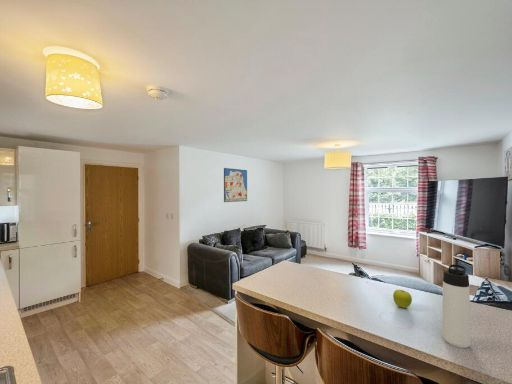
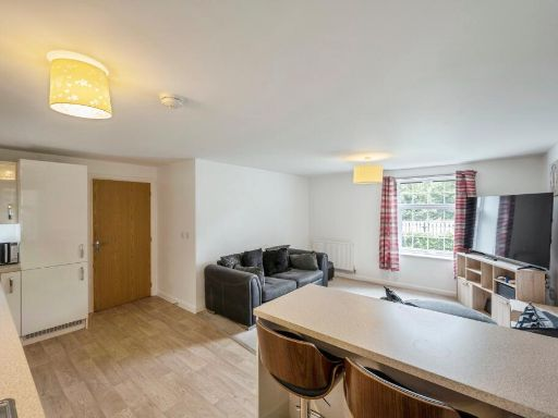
- thermos bottle [441,264,472,349]
- fruit [392,289,413,309]
- wall art [223,167,248,203]
